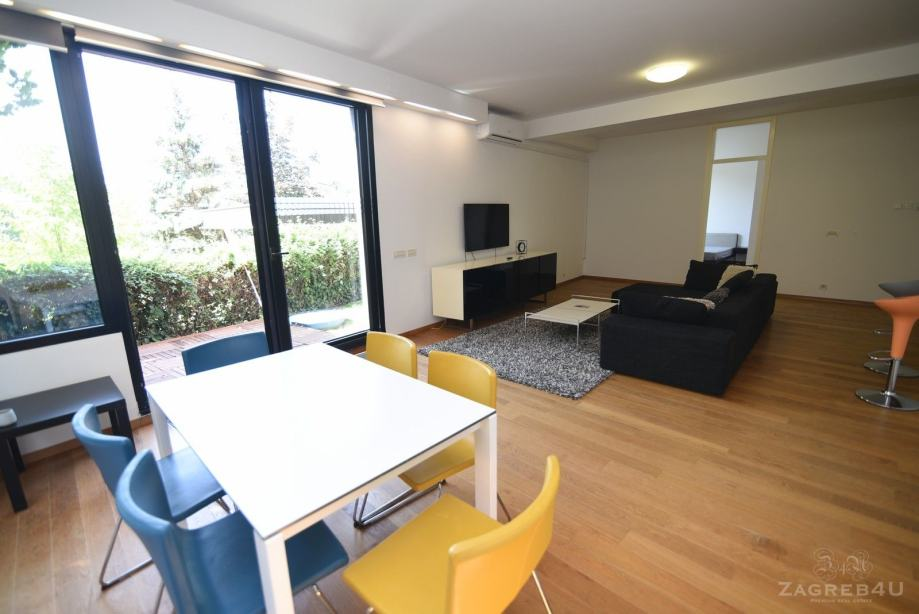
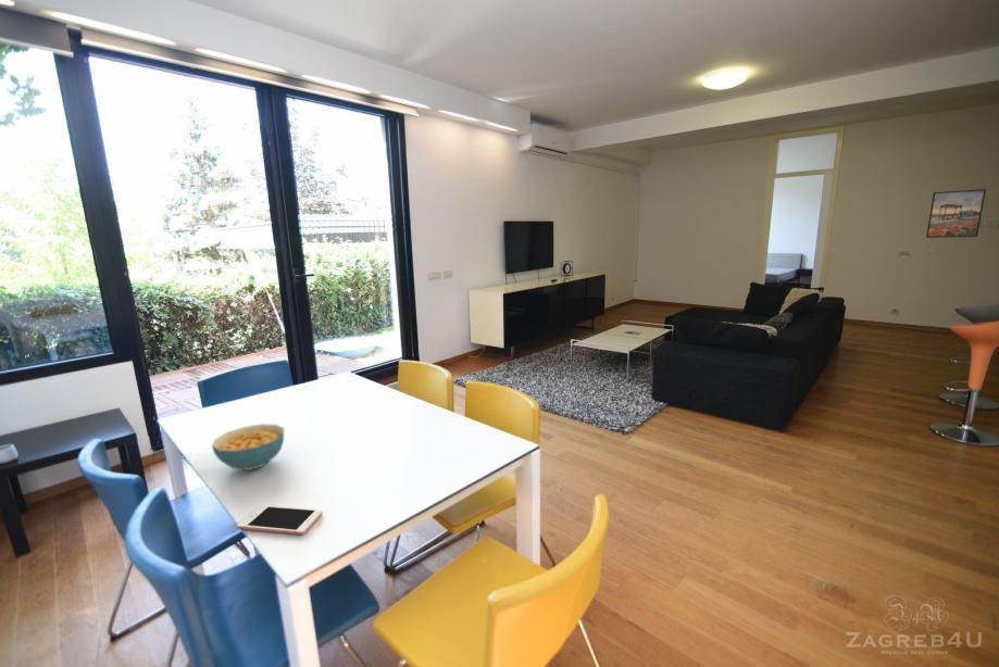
+ cell phone [236,504,323,536]
+ cereal bowl [211,423,285,471]
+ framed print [925,188,987,239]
